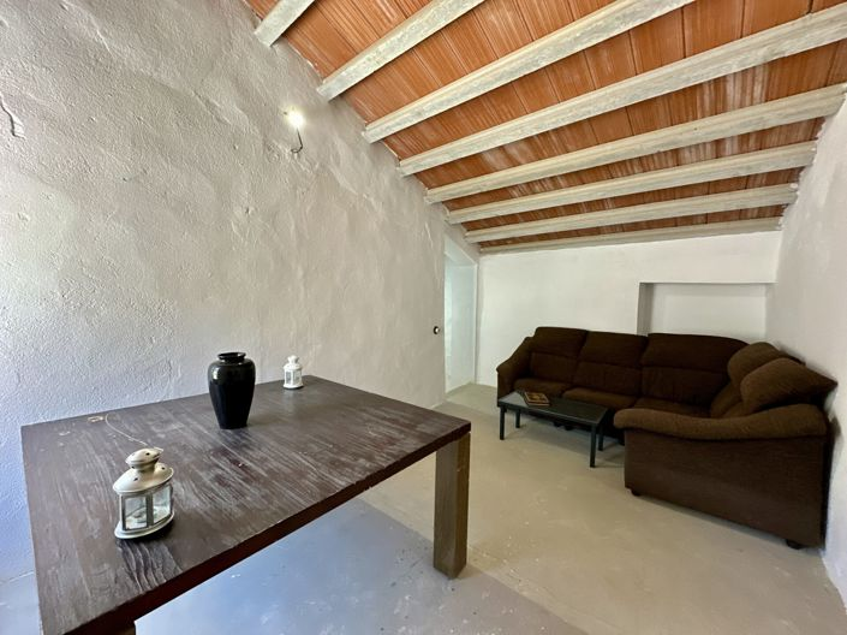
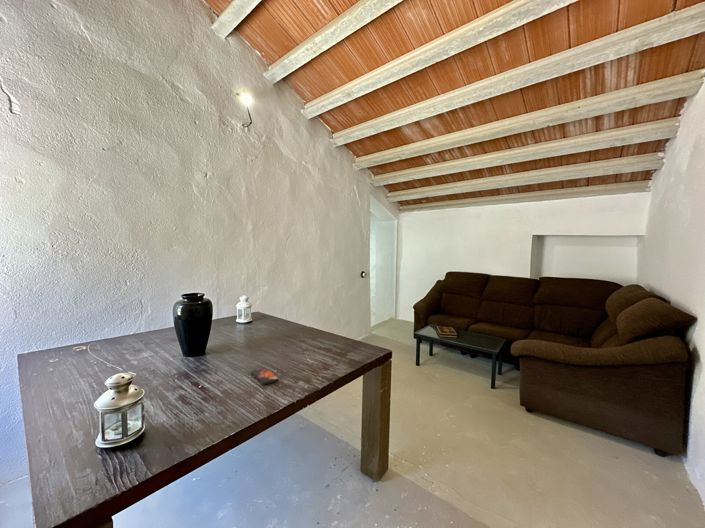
+ smartphone [250,367,280,385]
